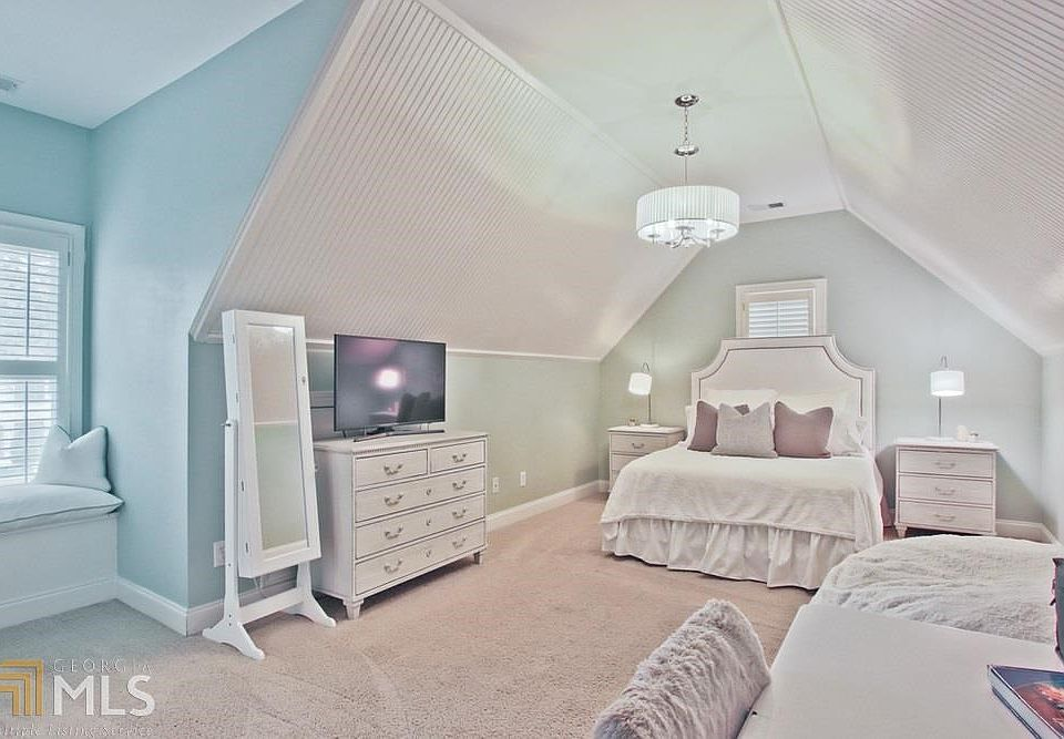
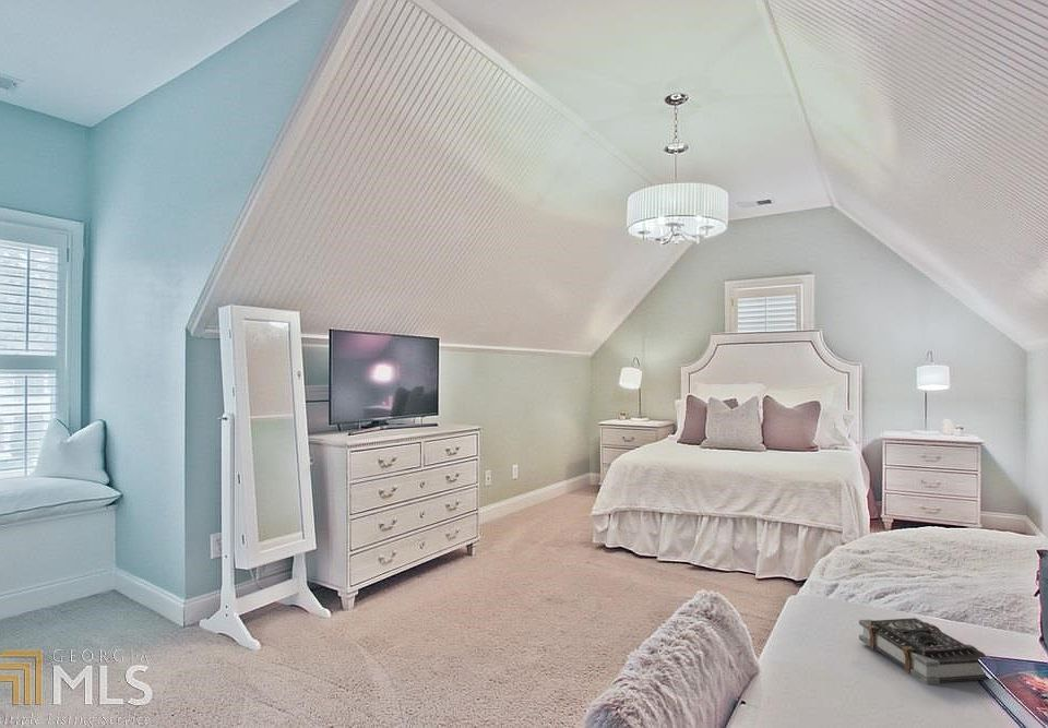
+ book [858,617,990,685]
